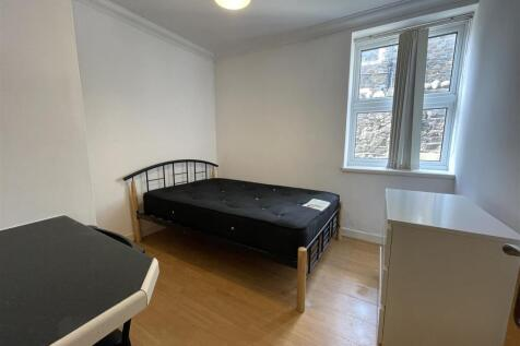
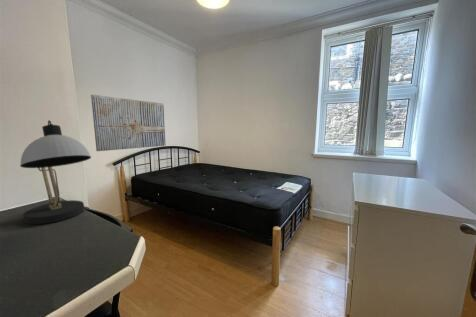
+ desk lamp [19,119,92,225]
+ wall art [90,94,167,152]
